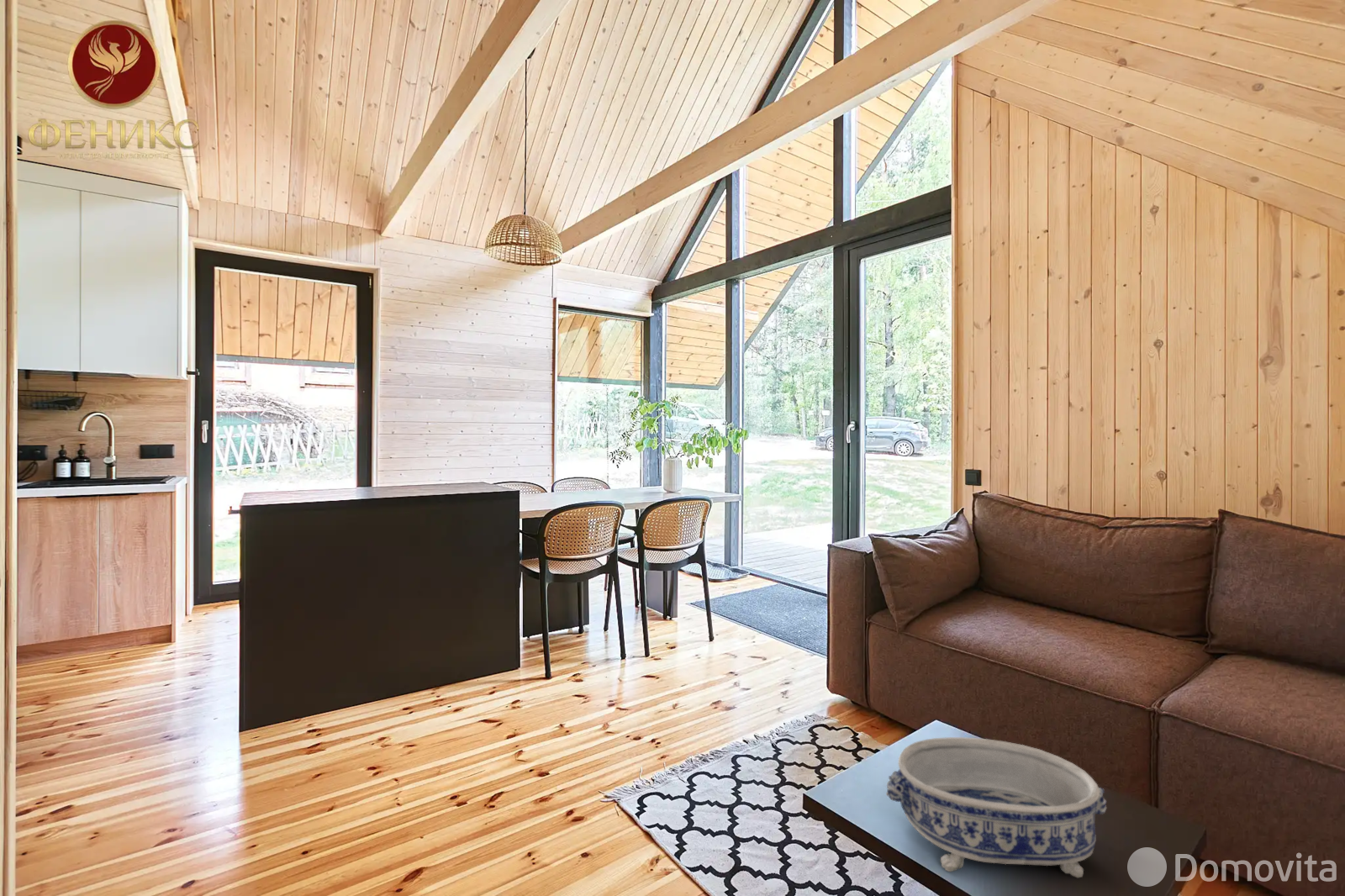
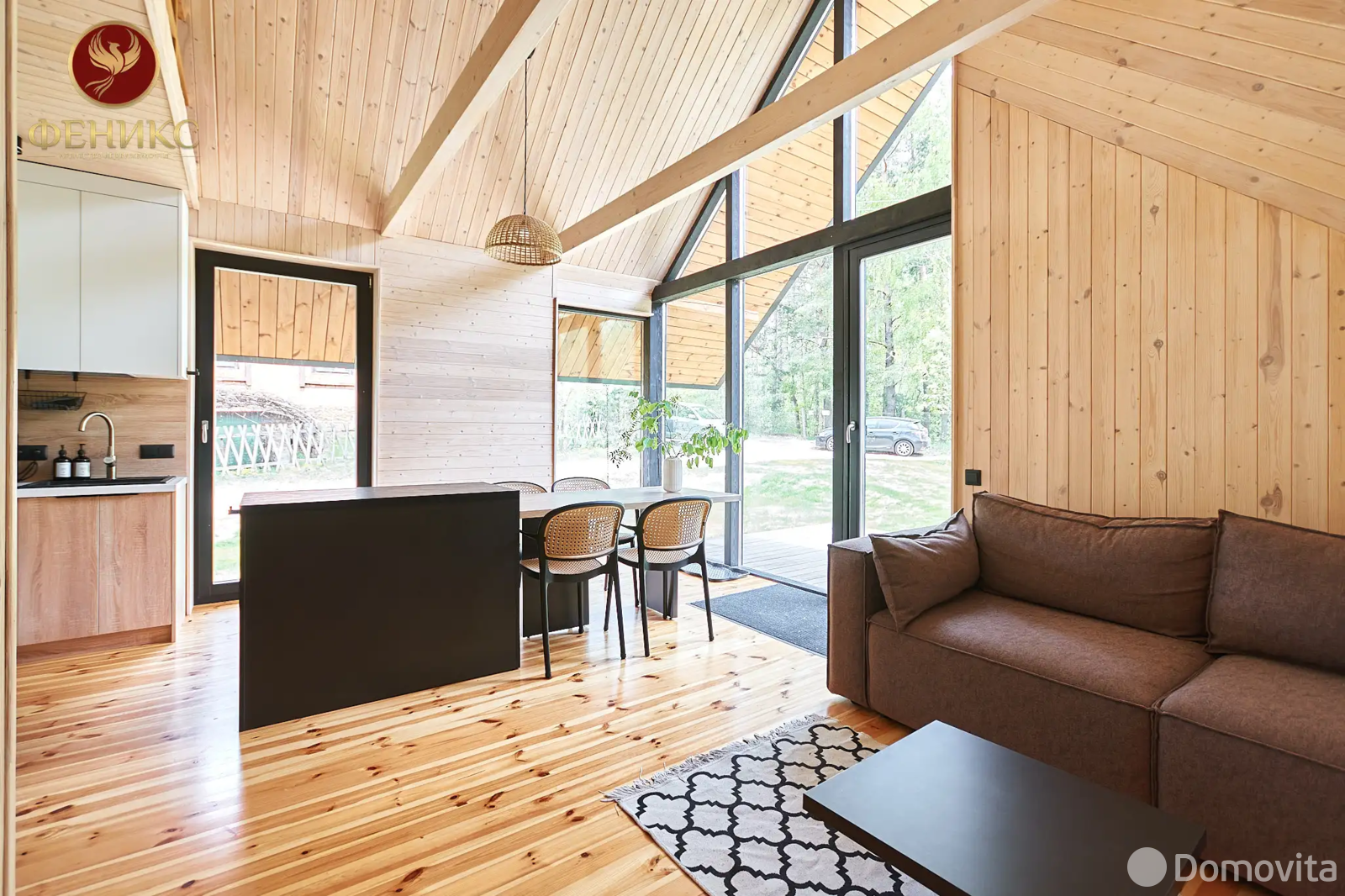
- decorative bowl [885,736,1107,878]
